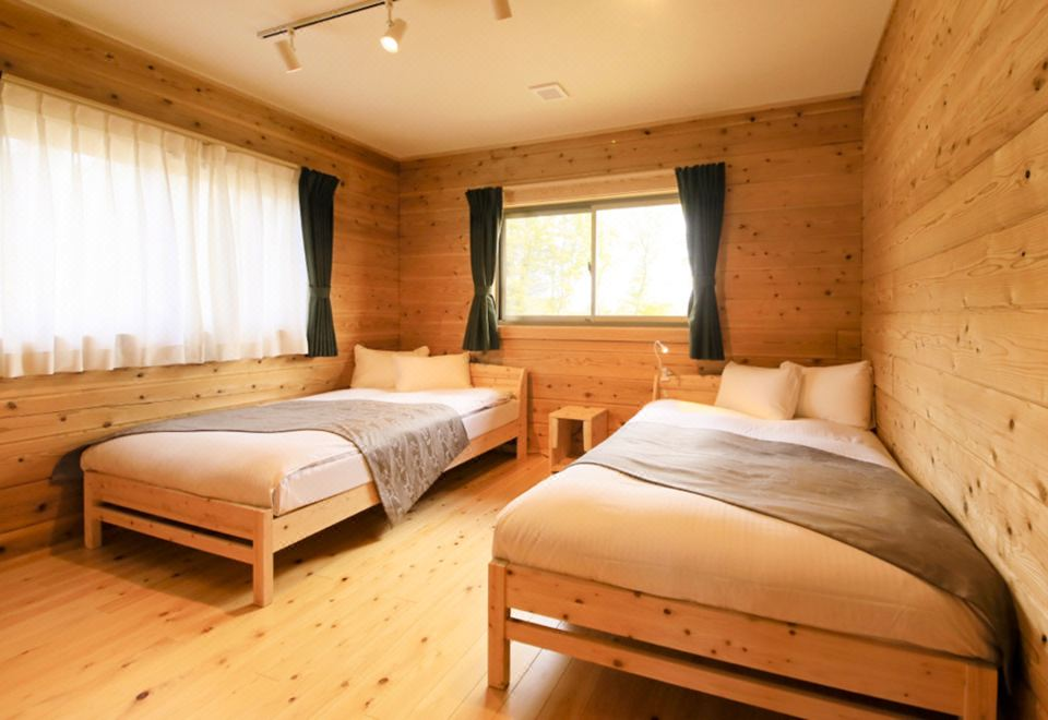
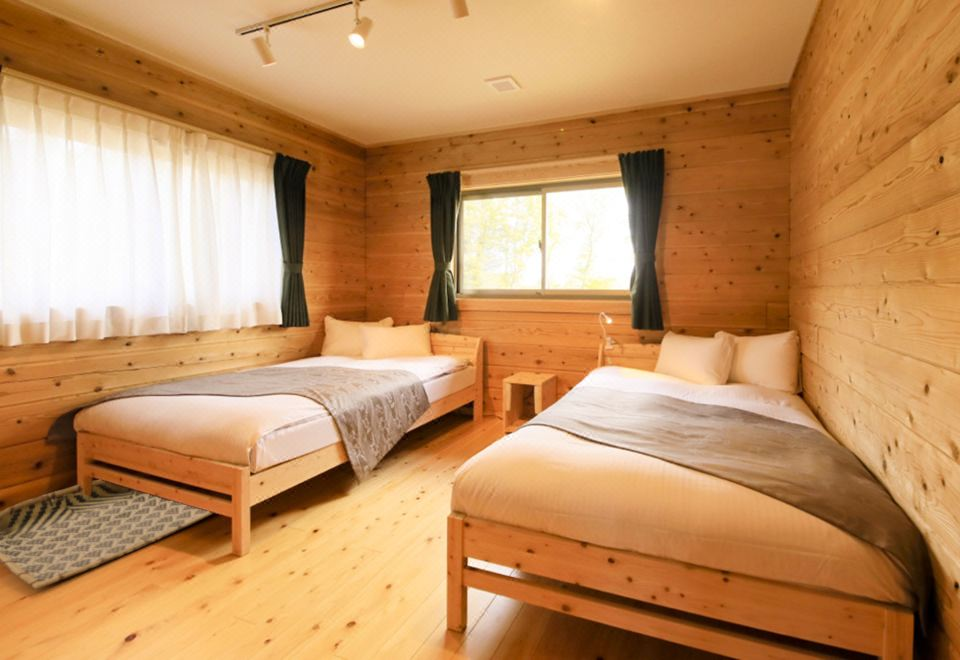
+ woven basket [0,479,214,590]
